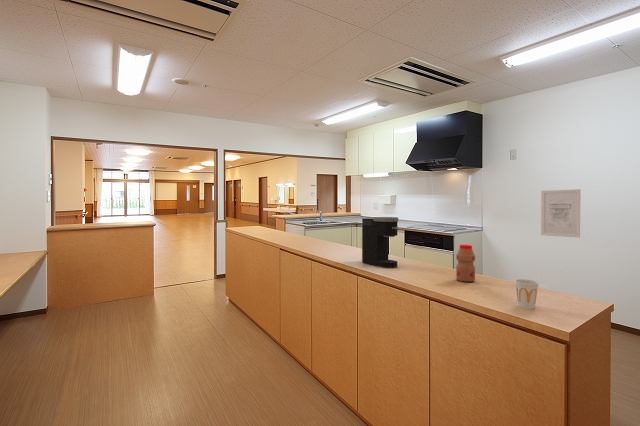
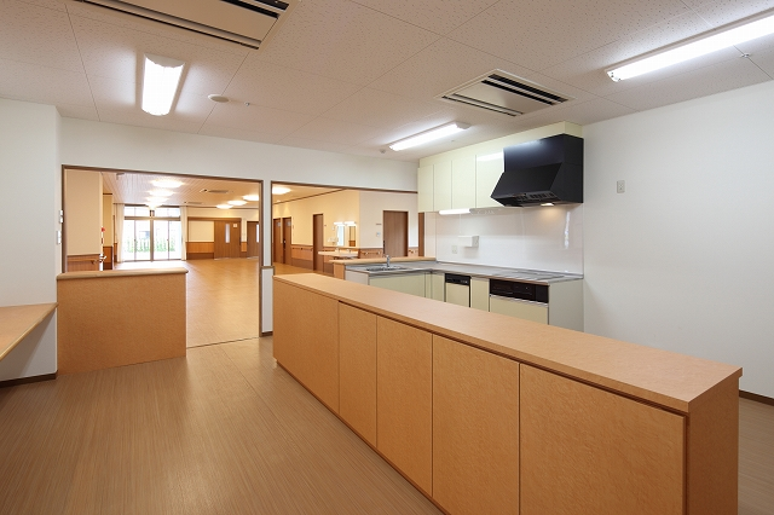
- coffee maker [361,216,399,268]
- bottle [455,244,476,283]
- cup [514,278,540,310]
- wall art [540,188,582,239]
